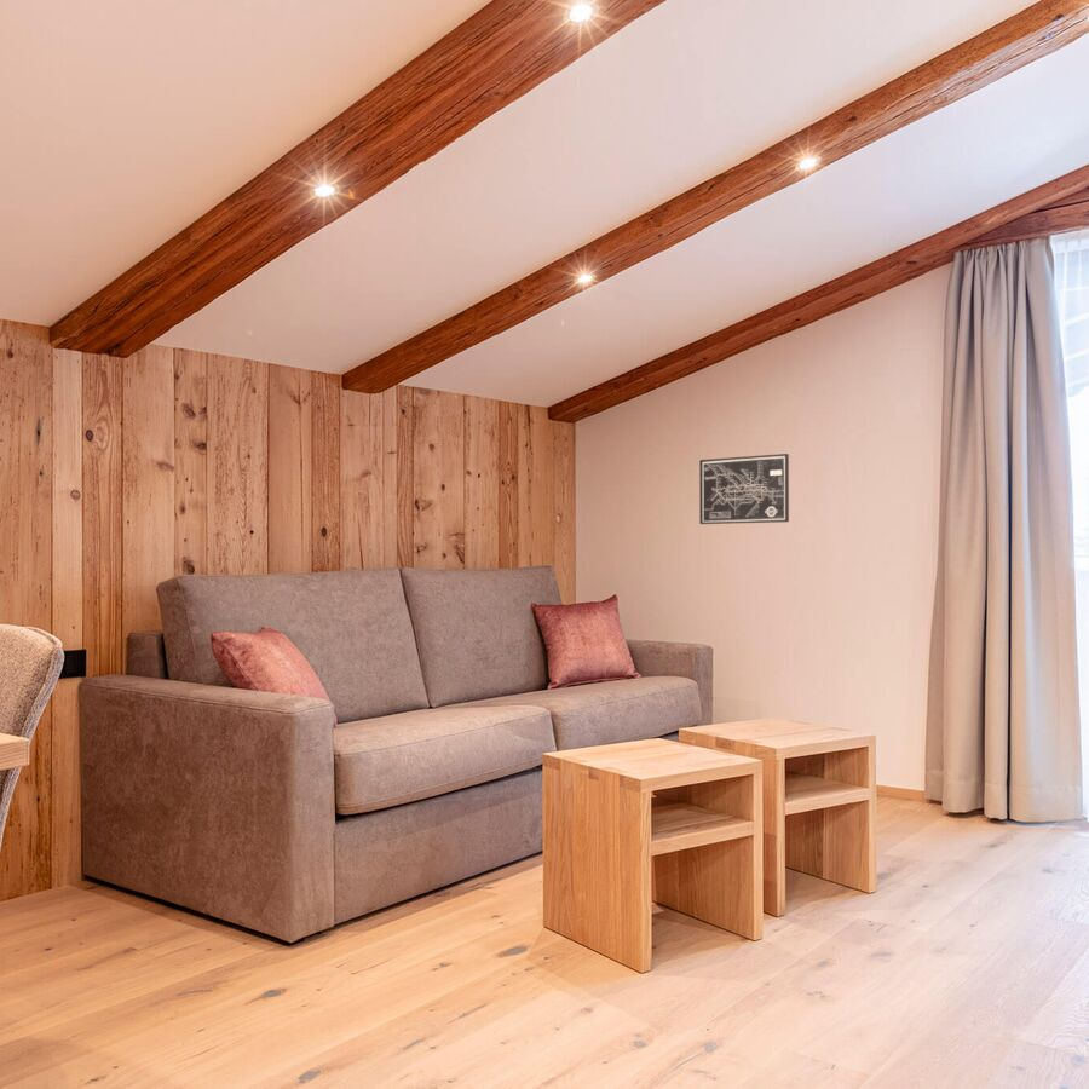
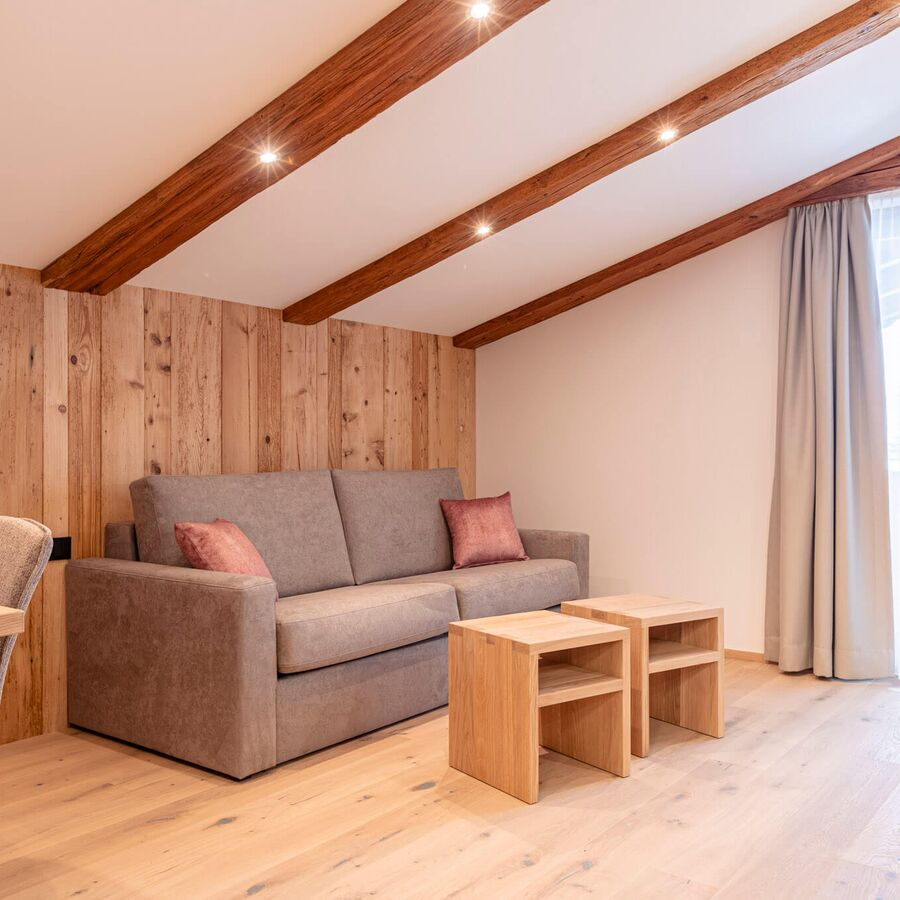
- wall art [698,453,790,525]
